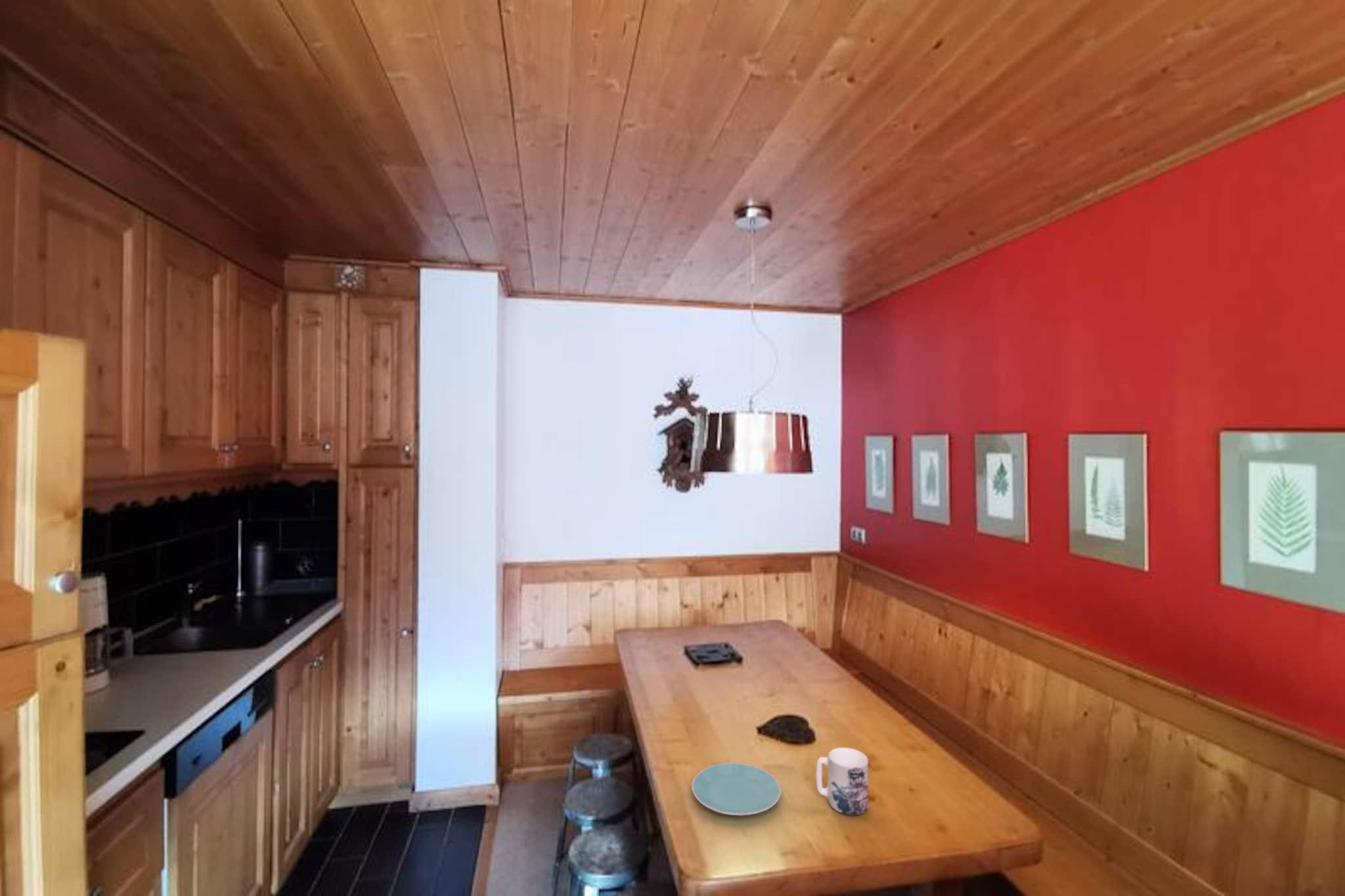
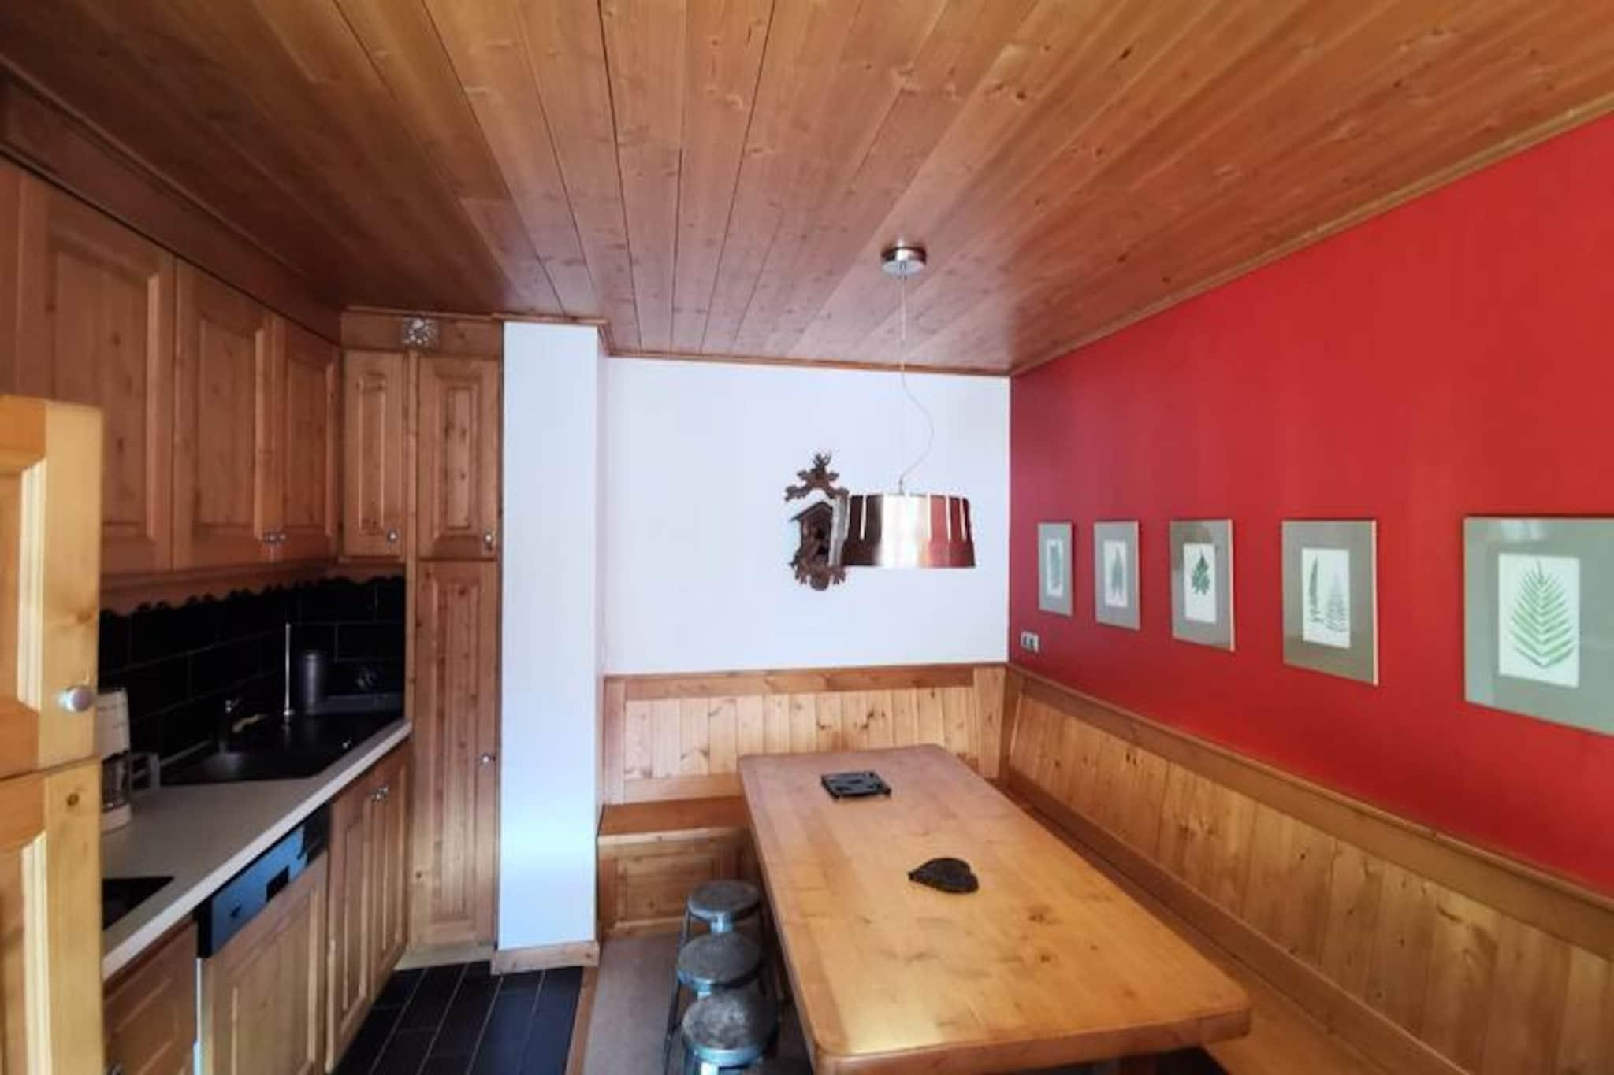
- mug [815,747,870,817]
- plate [691,762,782,817]
